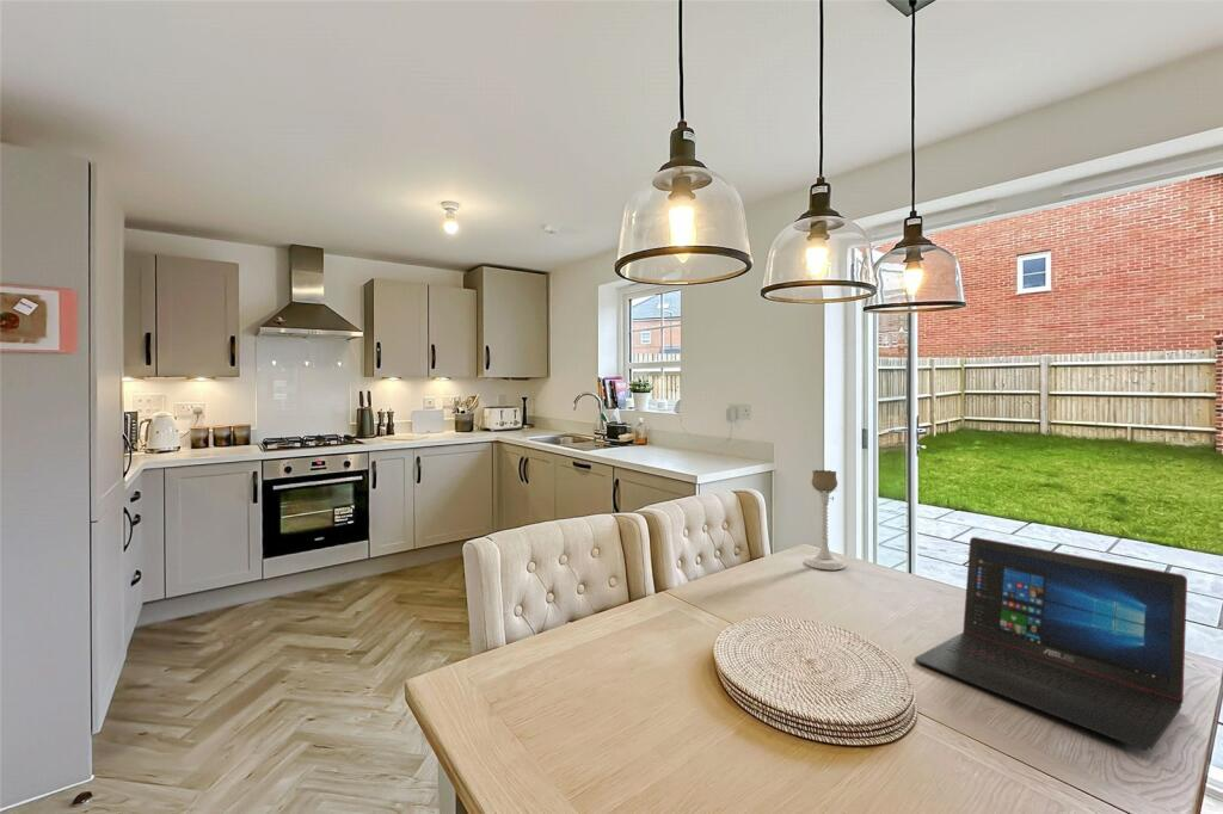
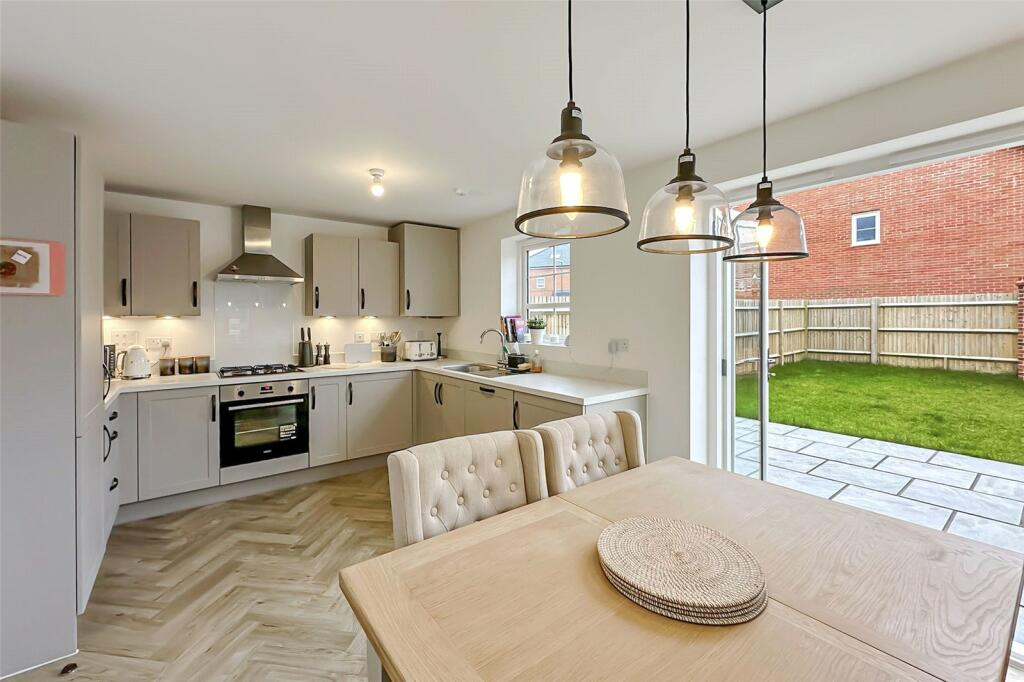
- candle holder [804,469,847,571]
- laptop [914,536,1188,752]
